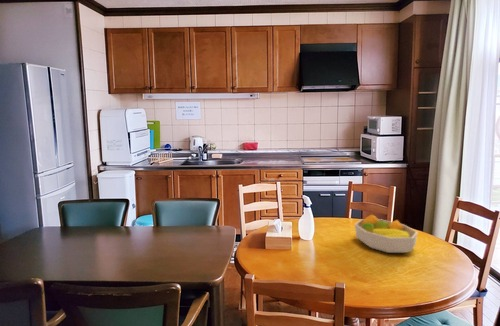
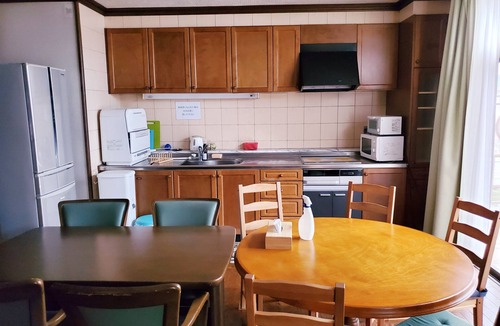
- fruit bowl [354,214,419,254]
